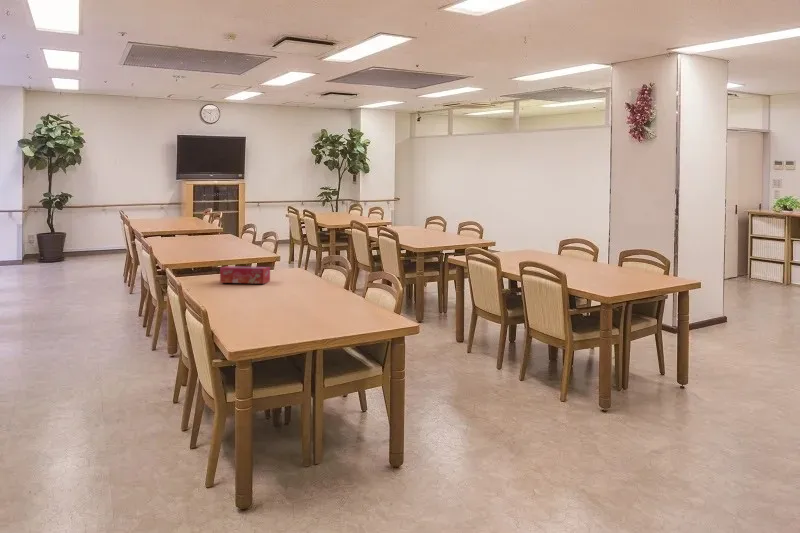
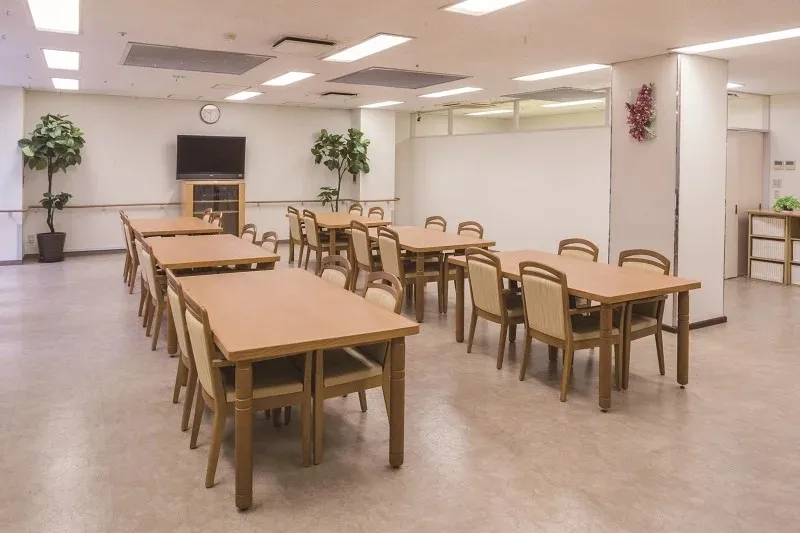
- tissue box [219,265,271,285]
